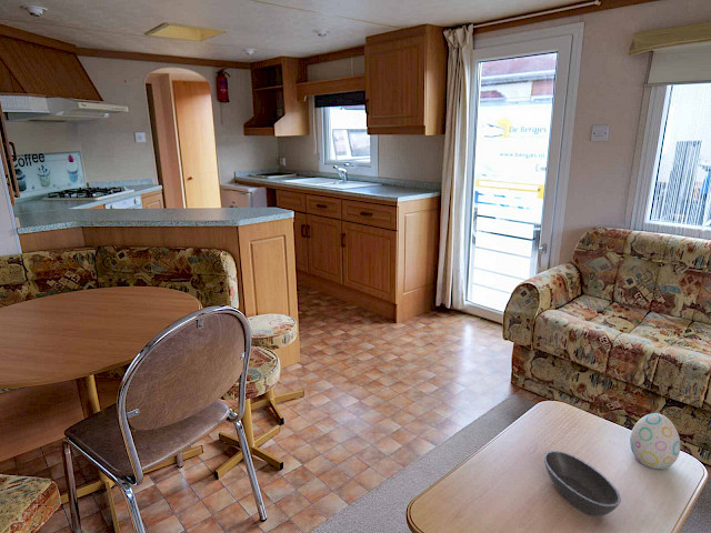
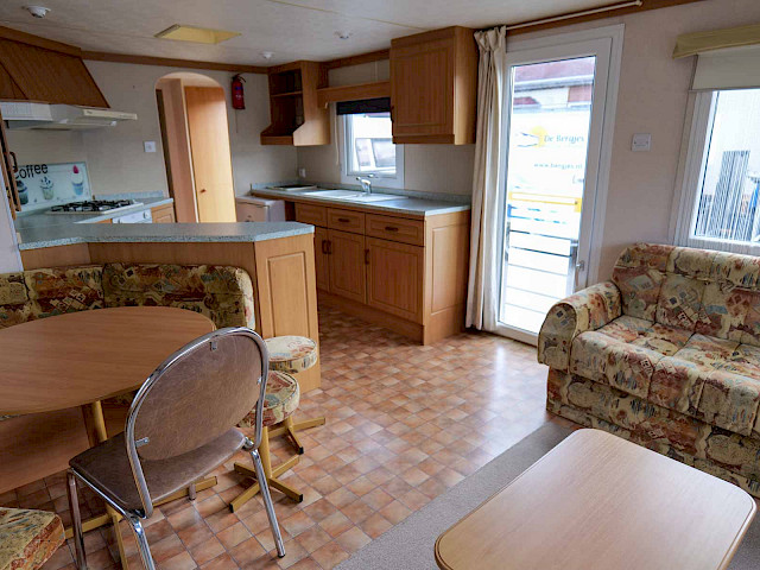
- bowl [543,450,622,517]
- decorative egg [629,412,681,471]
